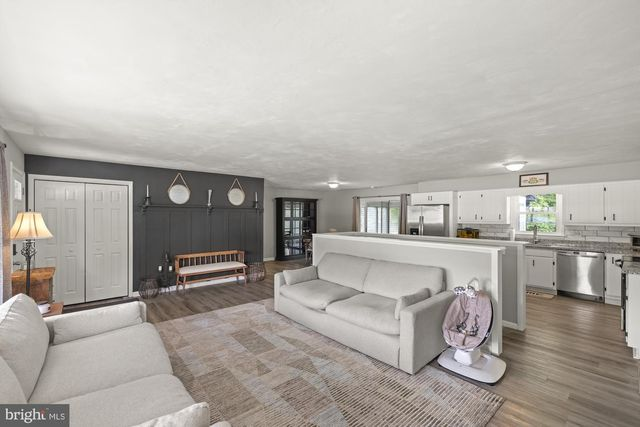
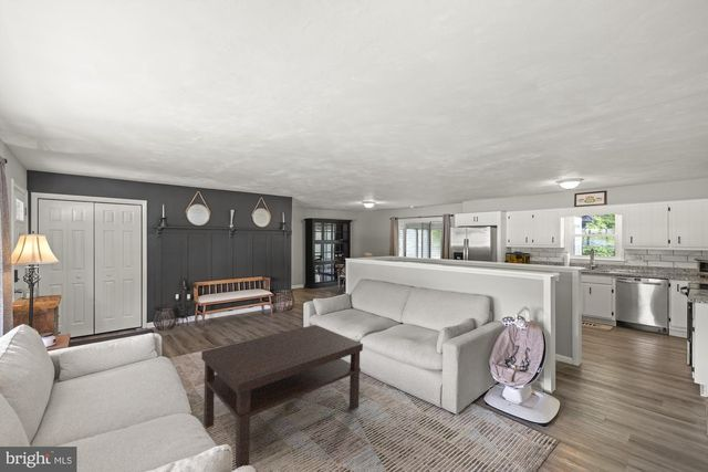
+ coffee table [200,324,364,469]
